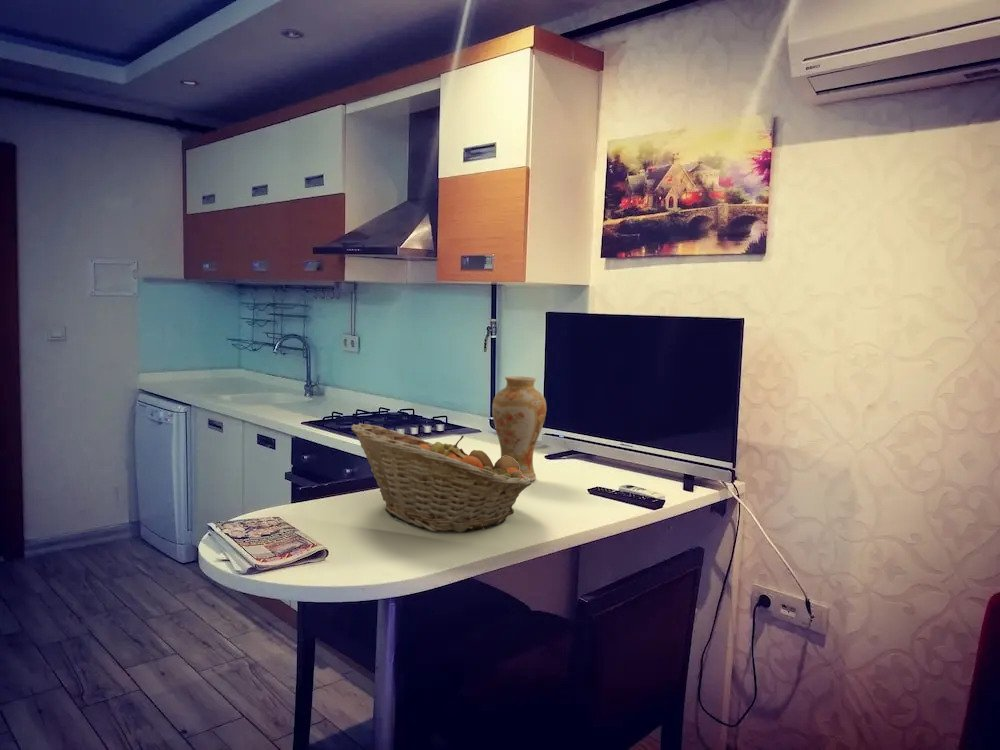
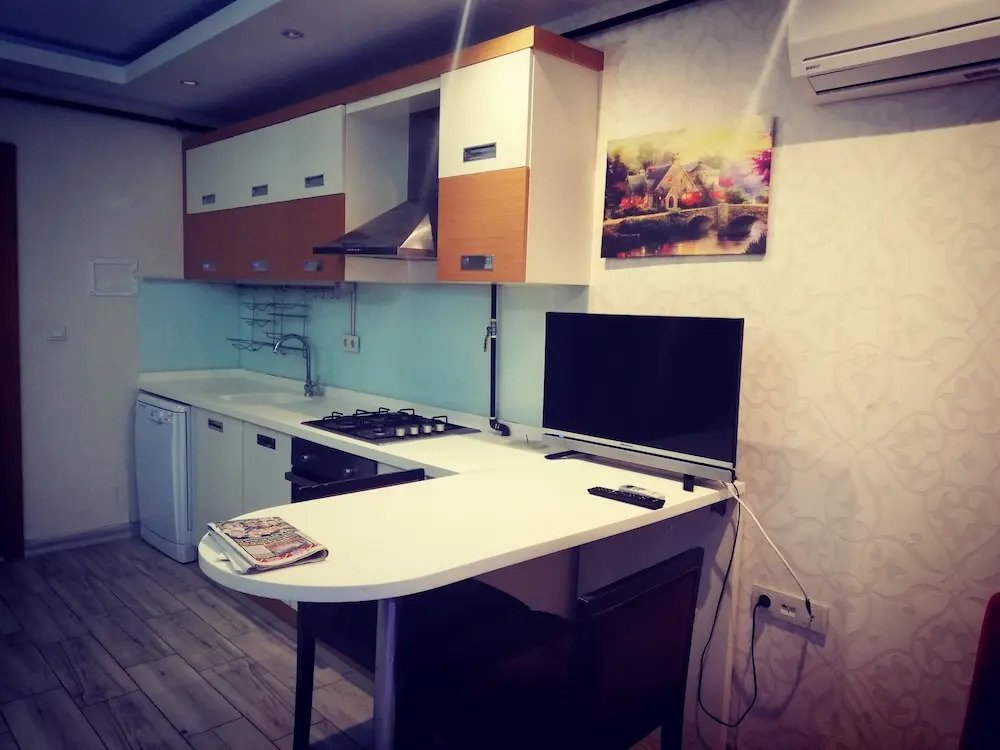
- fruit basket [350,422,532,534]
- vase [491,375,547,482]
